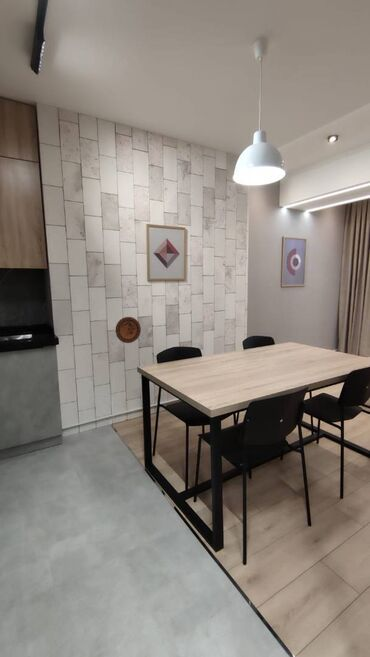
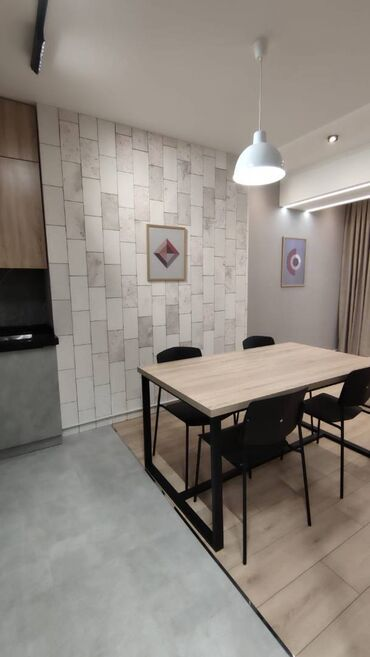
- decorative plate [115,316,142,344]
